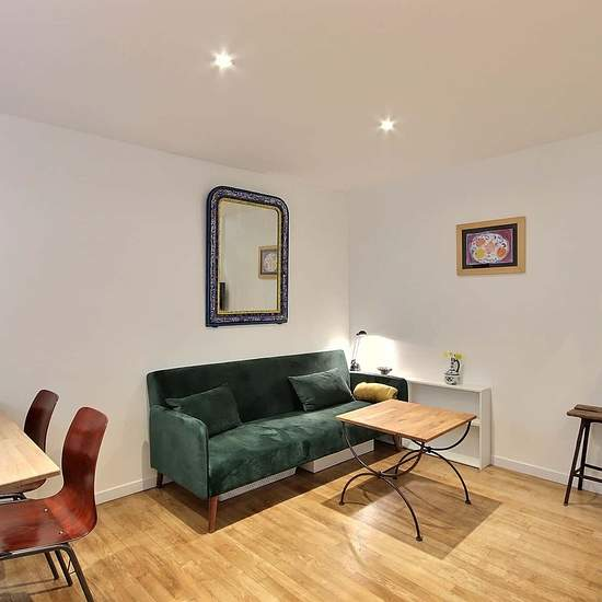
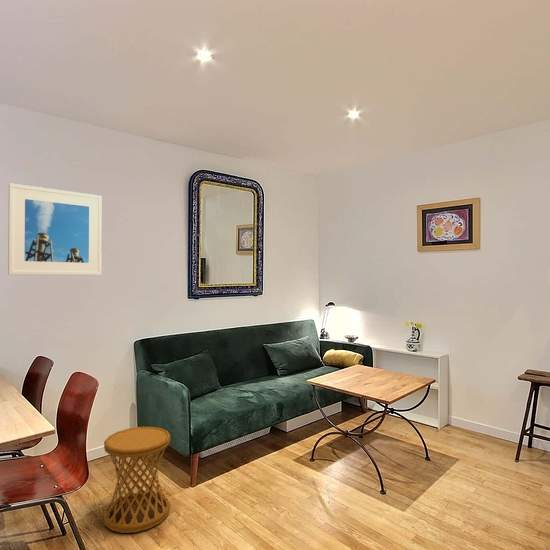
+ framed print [7,182,103,276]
+ side table [103,426,171,534]
